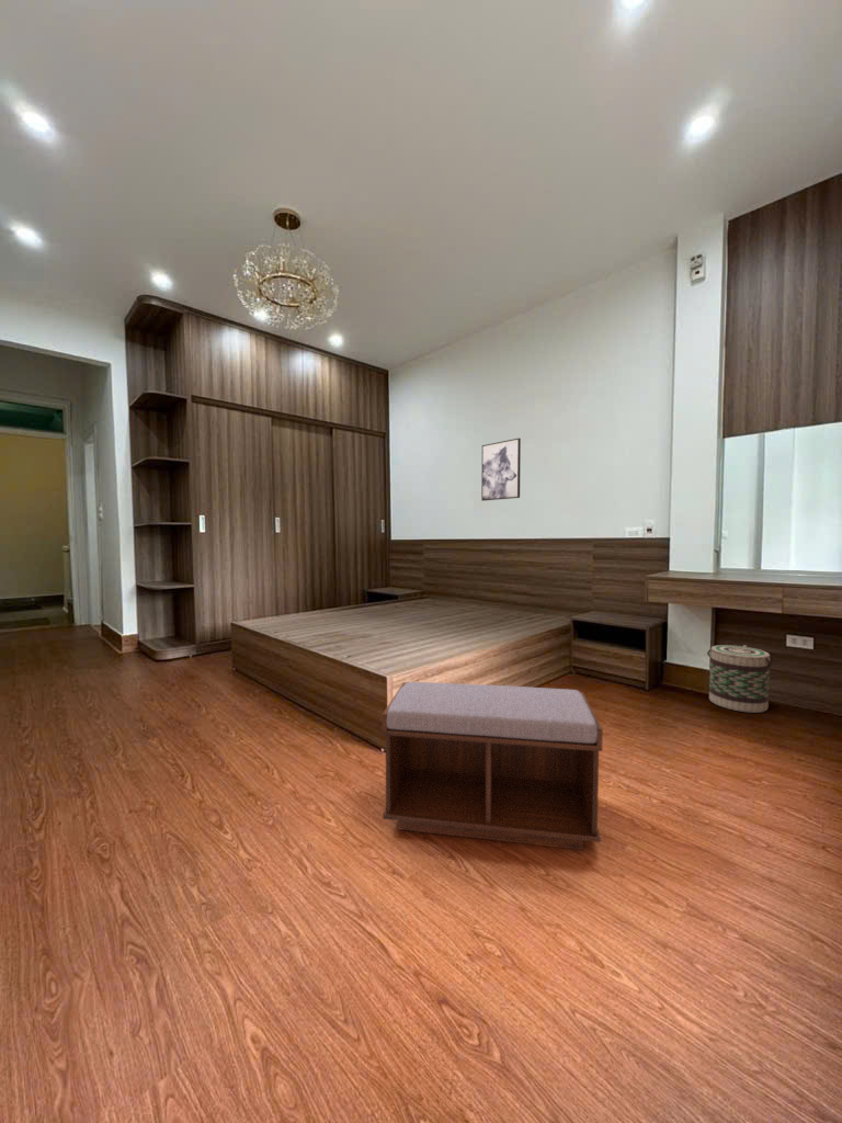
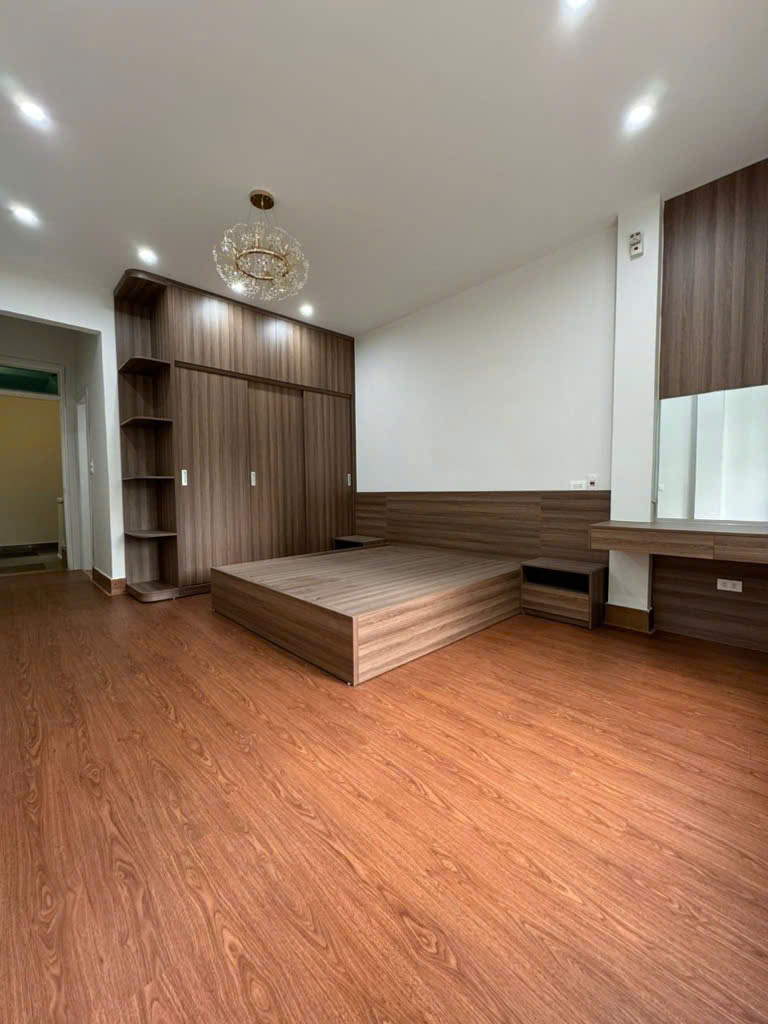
- wall art [480,438,522,502]
- bench [382,681,604,851]
- basket [706,644,774,714]
